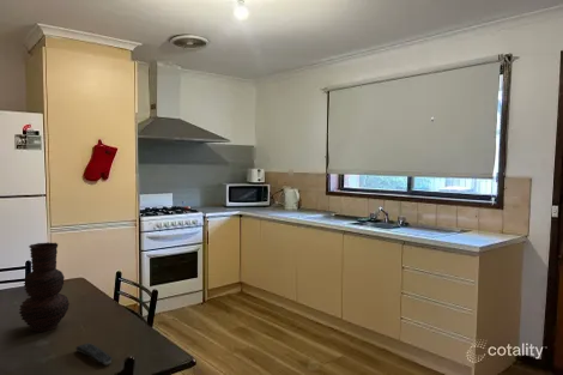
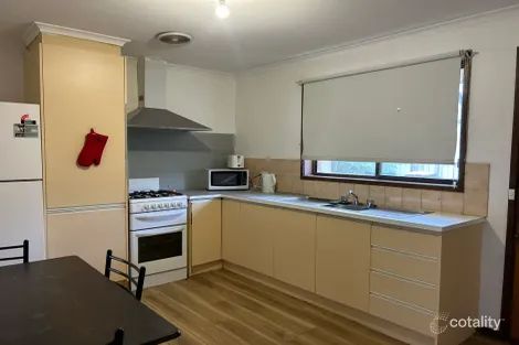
- remote control [75,341,114,367]
- vase [18,241,71,333]
